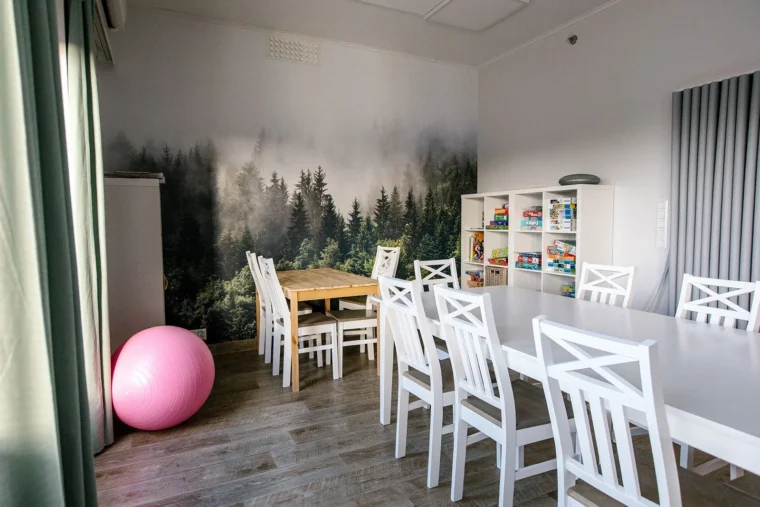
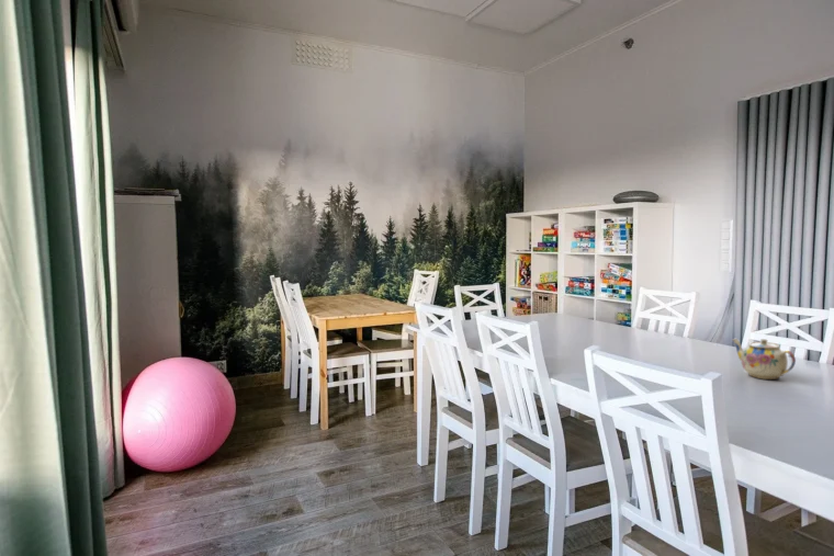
+ teapot [731,338,797,381]
